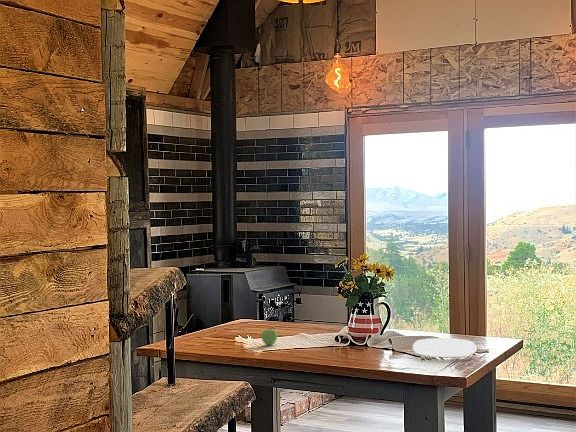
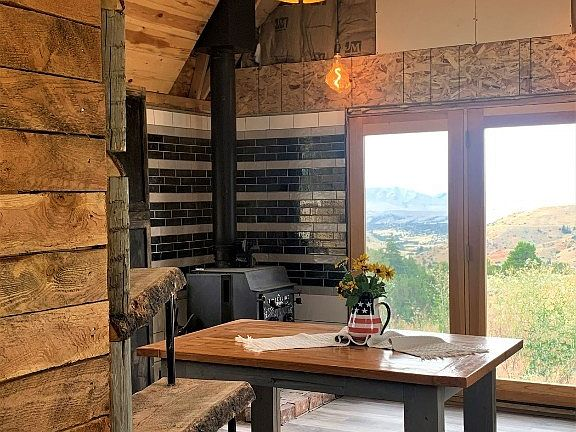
- apple [260,327,278,346]
- plate [412,337,478,358]
